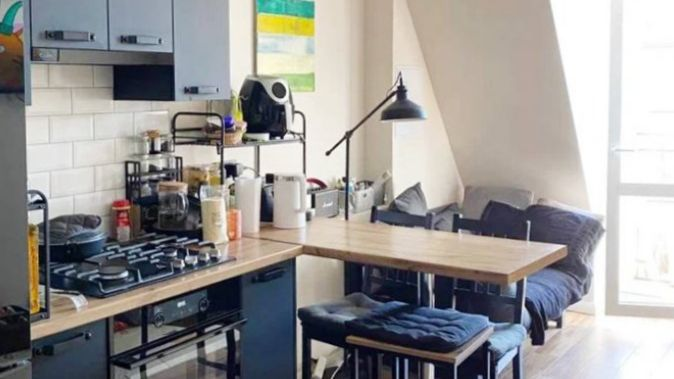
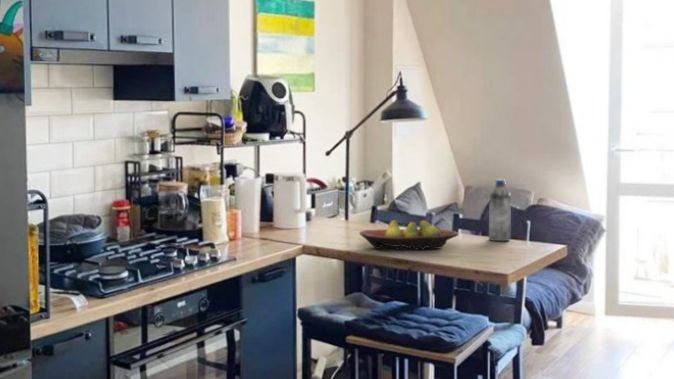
+ water bottle [488,178,512,242]
+ fruit bowl [359,219,460,251]
